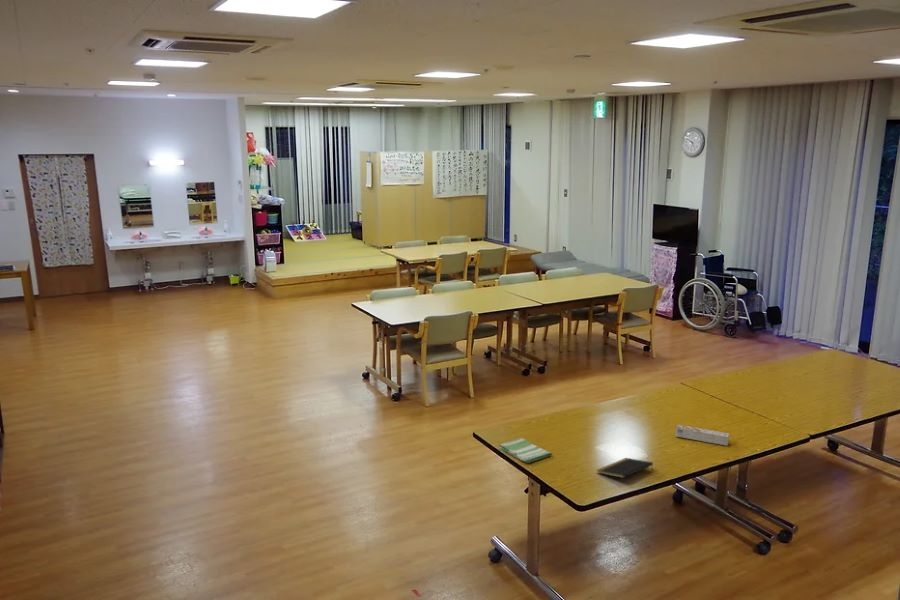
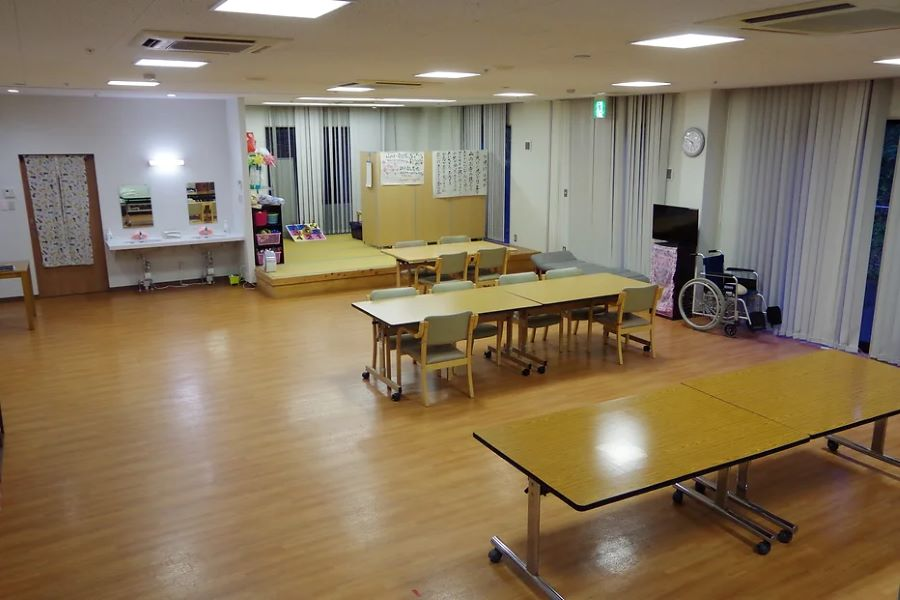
- notepad [596,457,654,479]
- box [675,424,730,447]
- dish towel [498,437,553,464]
